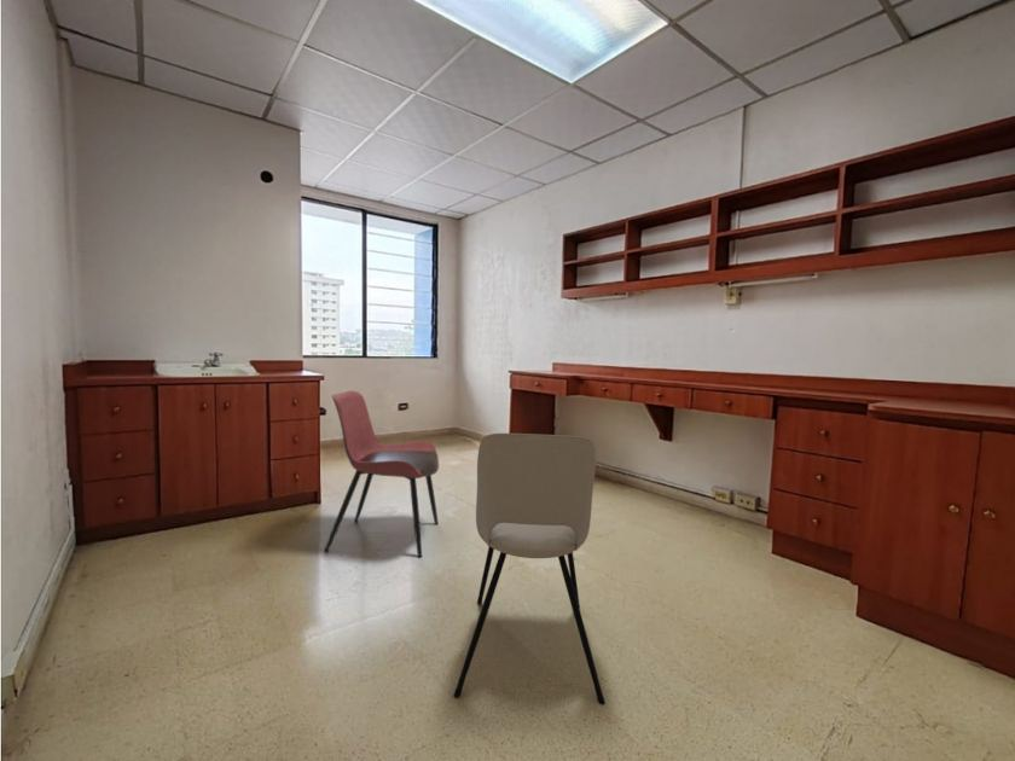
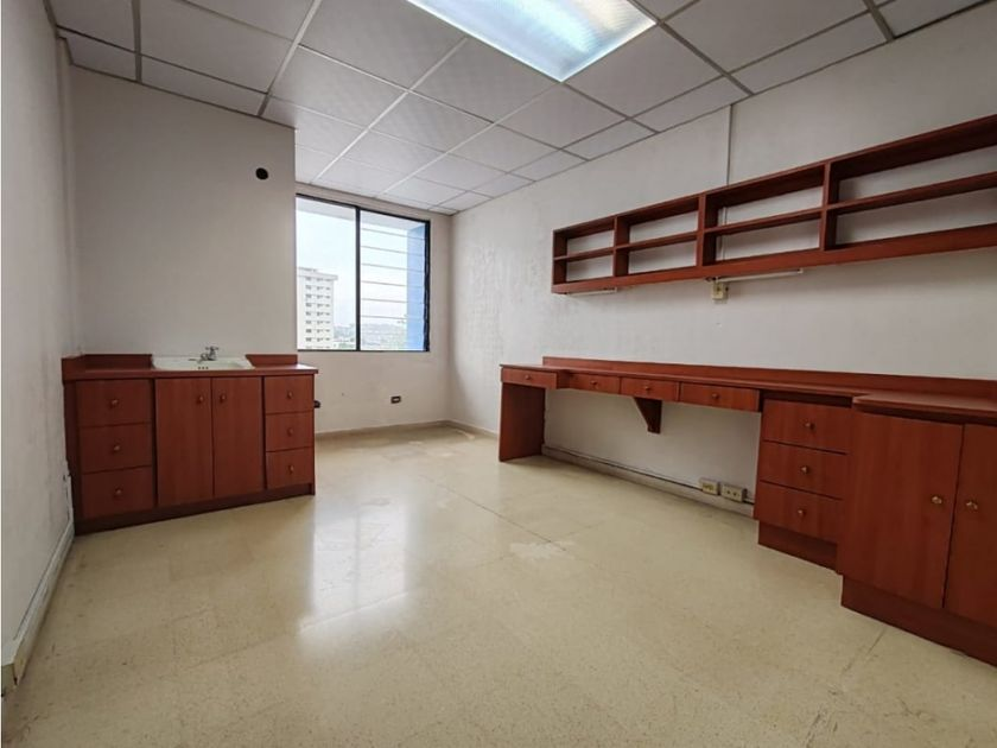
- dining chair [323,390,440,558]
- dining chair [453,432,607,707]
